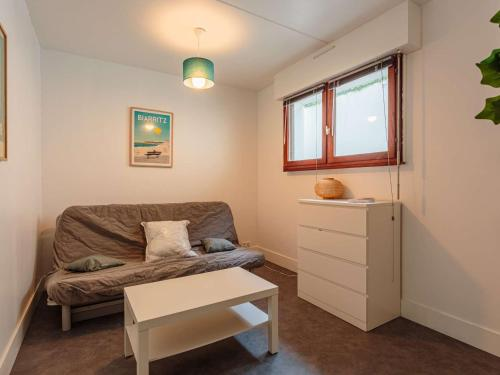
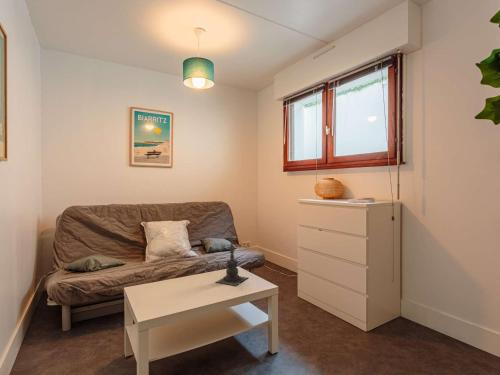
+ candle holder [216,233,249,287]
